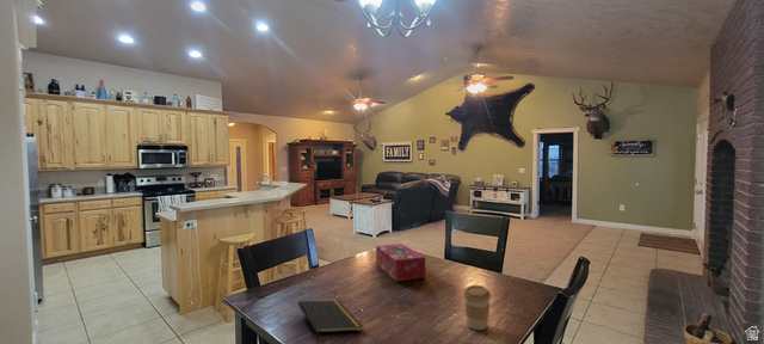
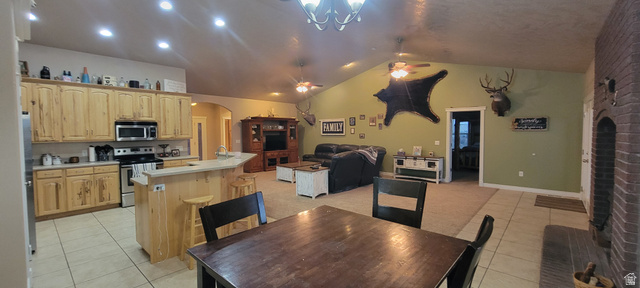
- coffee cup [462,284,492,331]
- tissue box [375,242,426,283]
- notepad [297,300,364,344]
